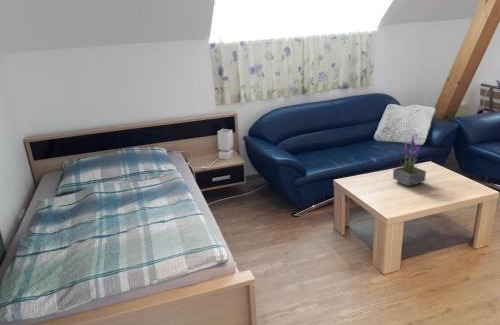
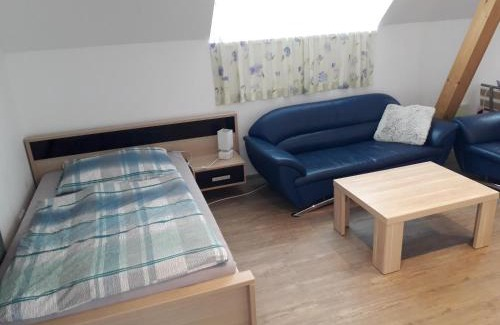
- potted plant [392,133,427,187]
